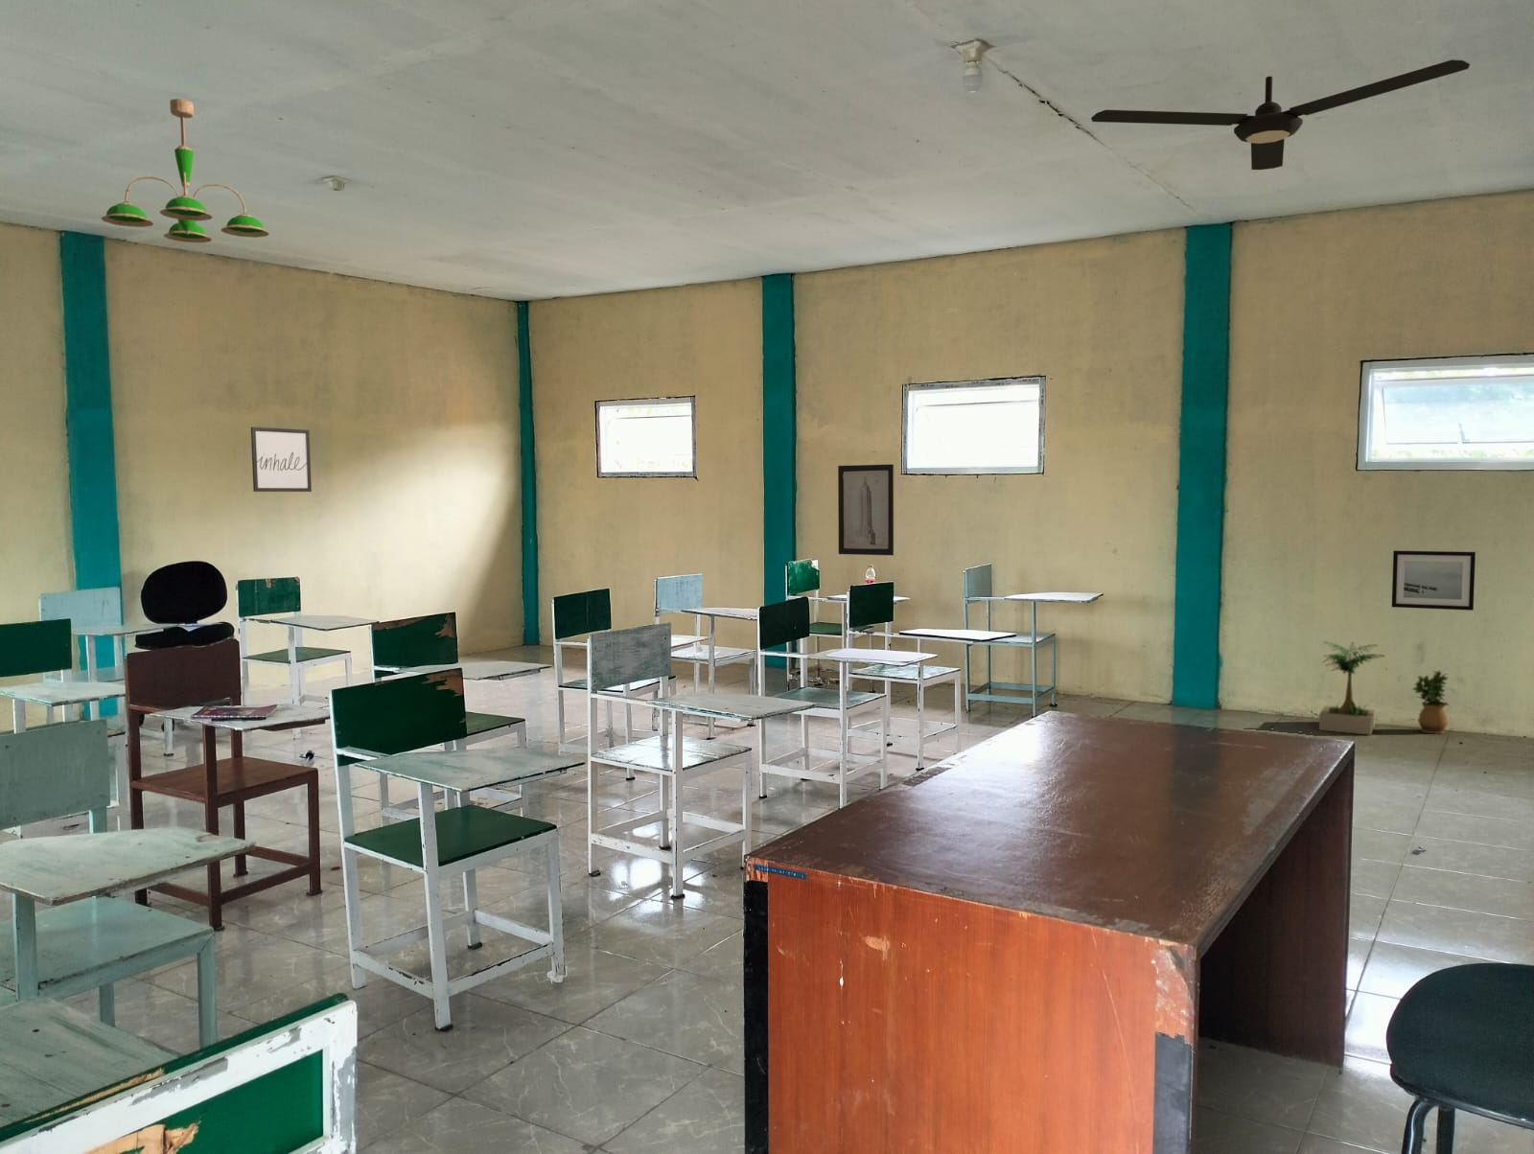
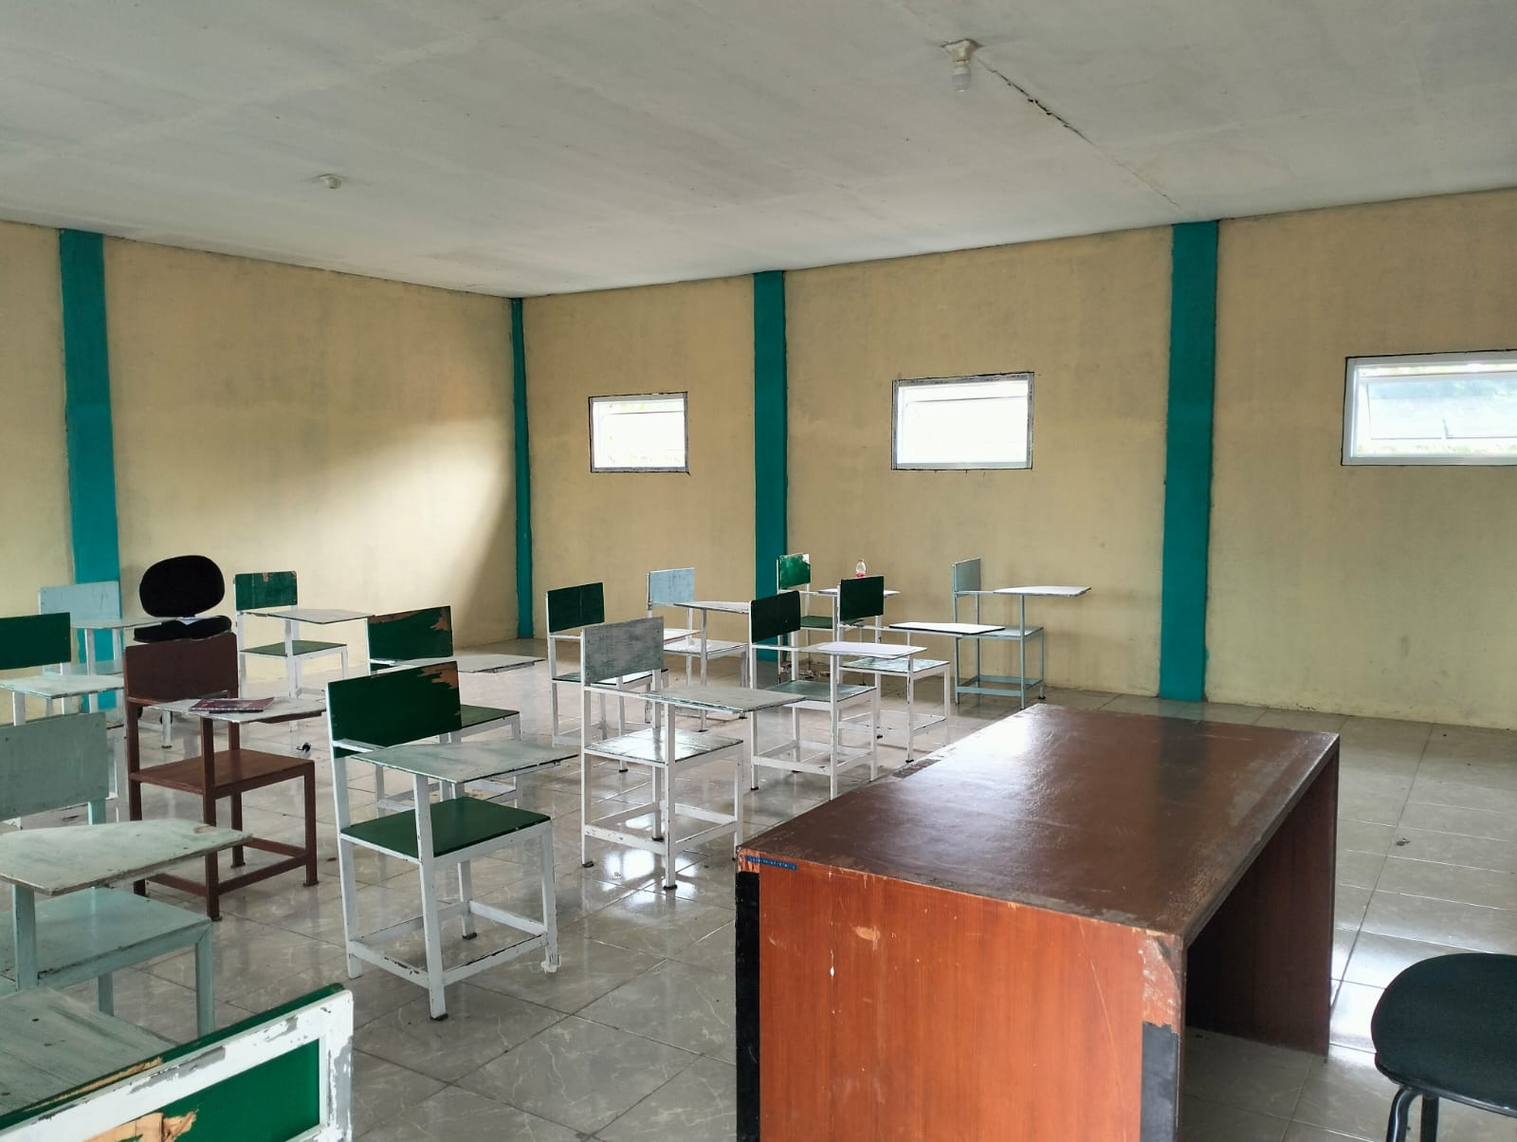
- ceiling light fixture [101,98,270,244]
- wall art [837,463,895,556]
- wall art [1391,550,1477,611]
- potted plant [1410,670,1450,735]
- potted plant [1318,640,1386,736]
- ceiling fan [1090,58,1471,171]
- wall art [250,425,313,492]
